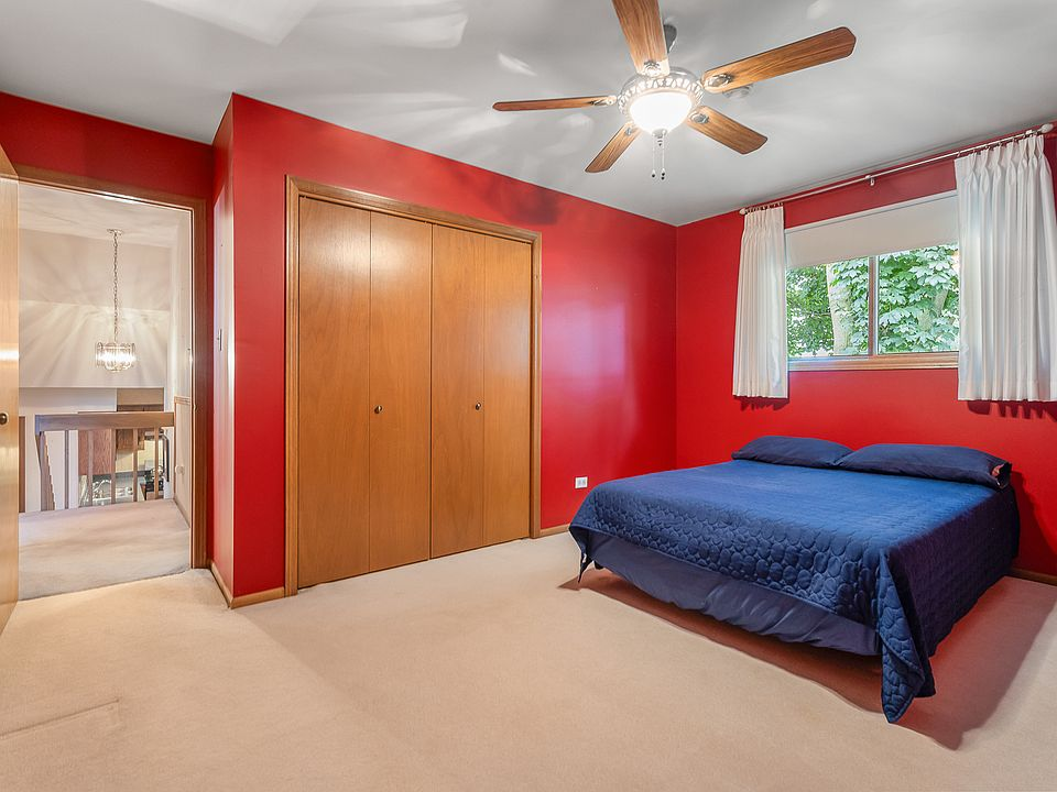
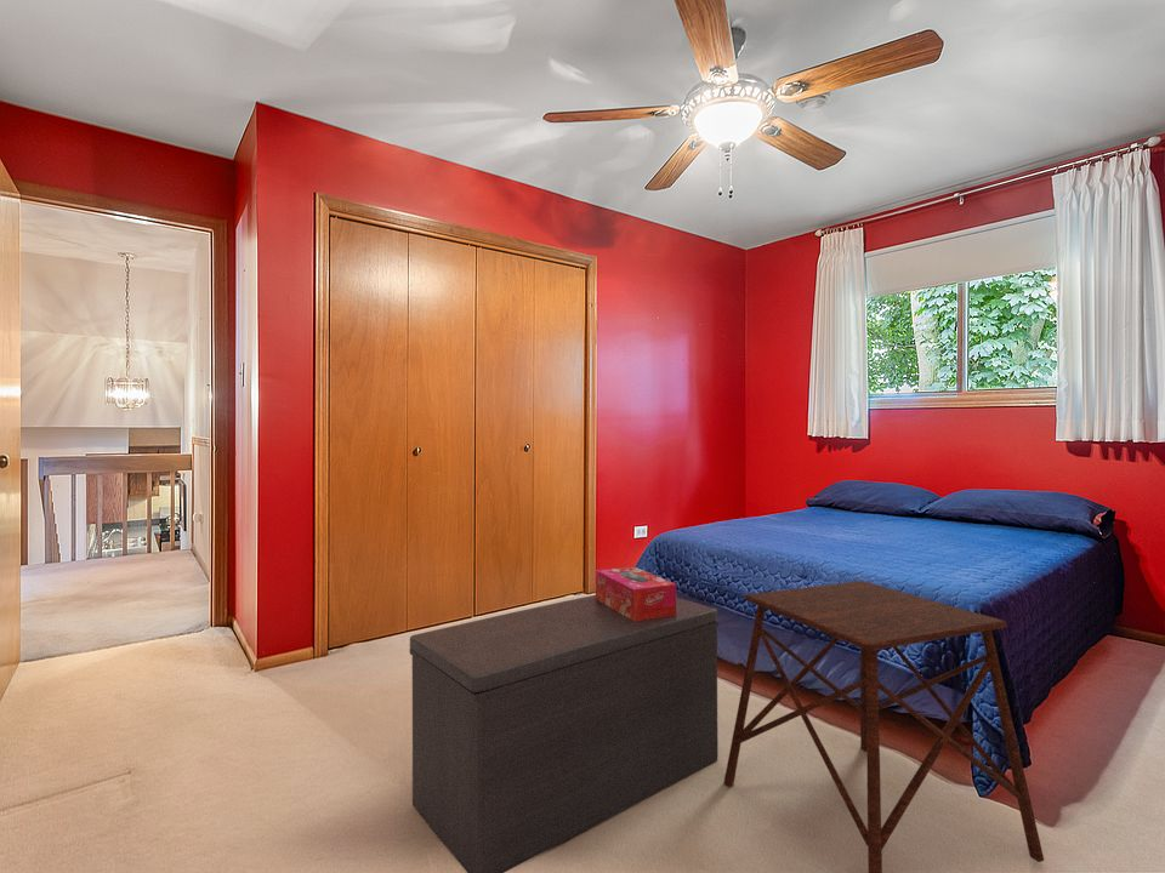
+ side table [723,580,1045,873]
+ tissue box [595,565,677,622]
+ bench [409,594,720,873]
